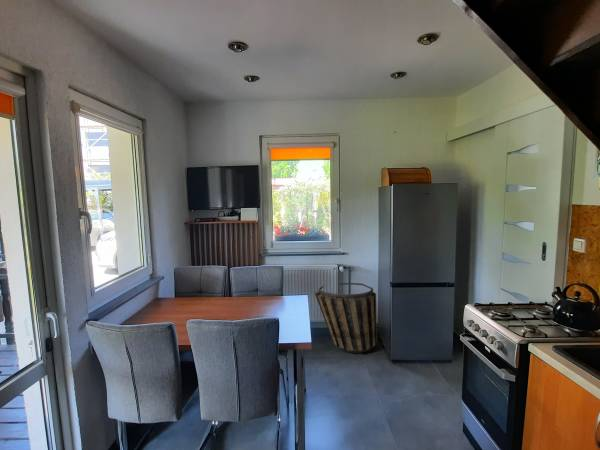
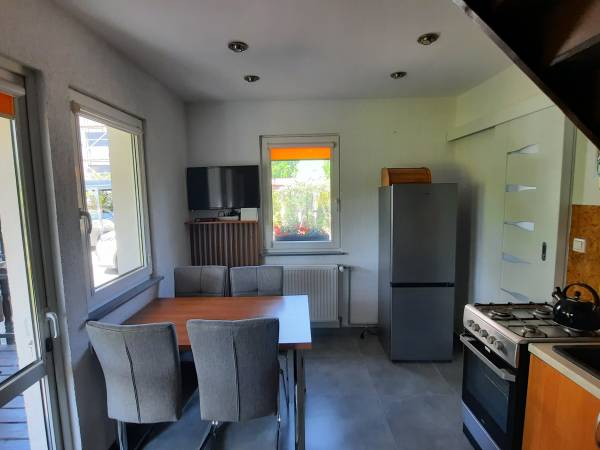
- basket [314,282,378,354]
